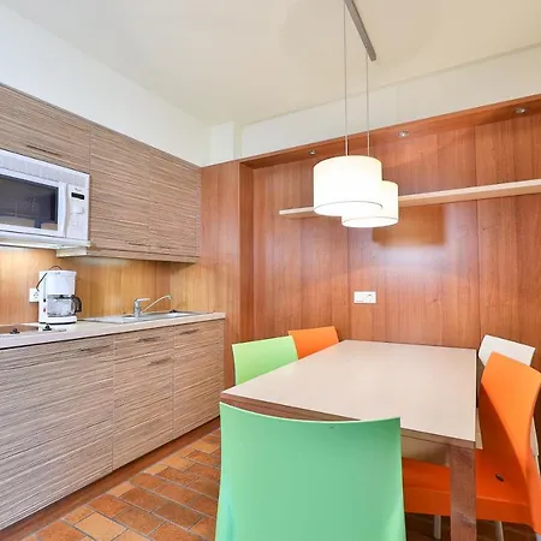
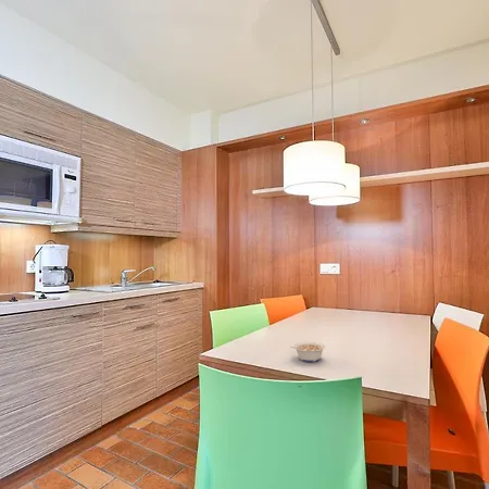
+ legume [290,341,326,363]
